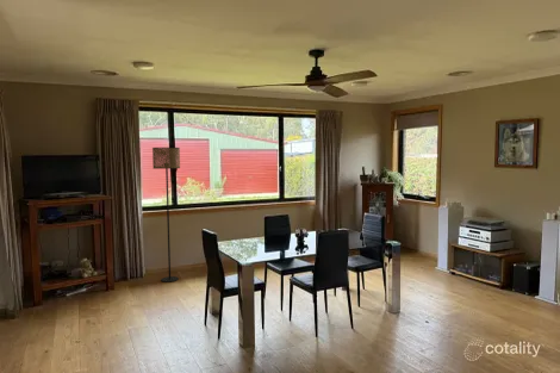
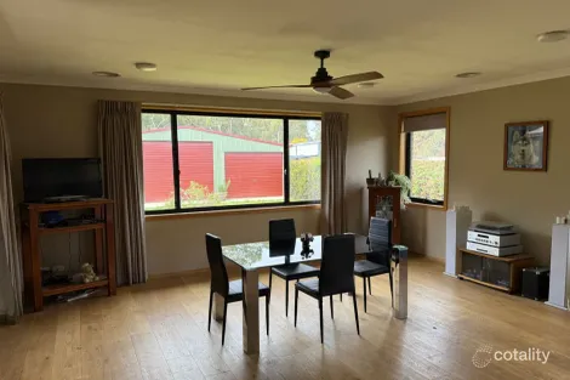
- floor lamp [151,147,181,284]
